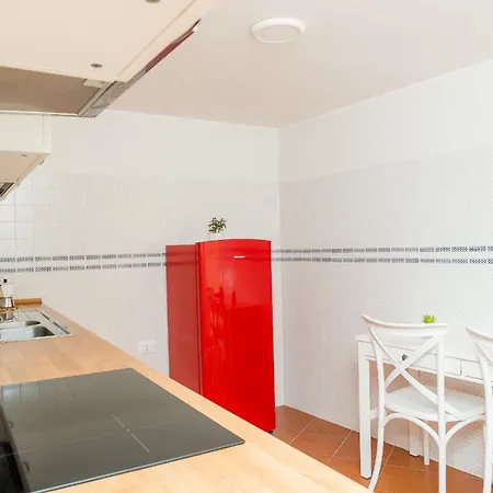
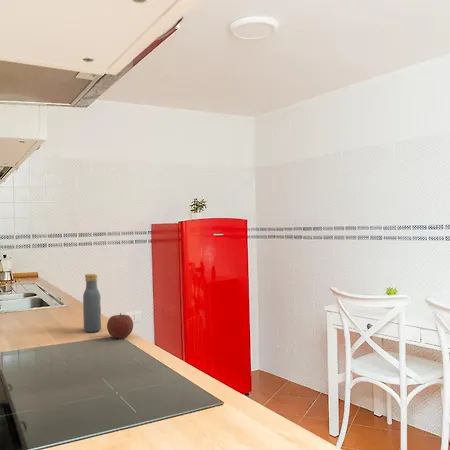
+ vodka [82,273,102,333]
+ apple [106,312,134,339]
